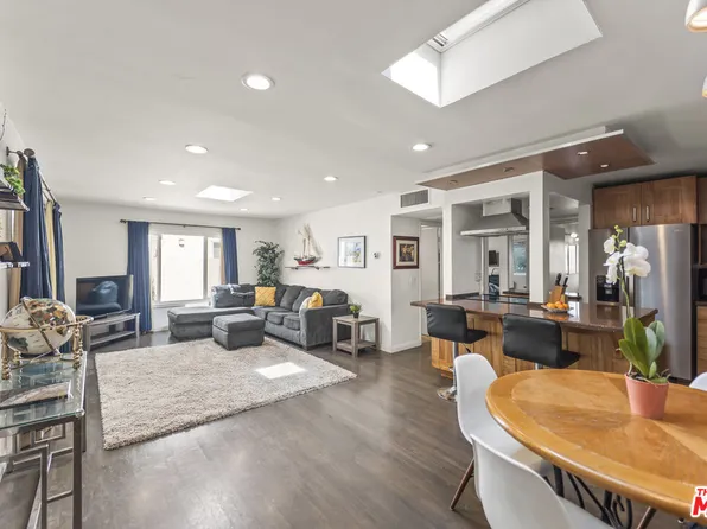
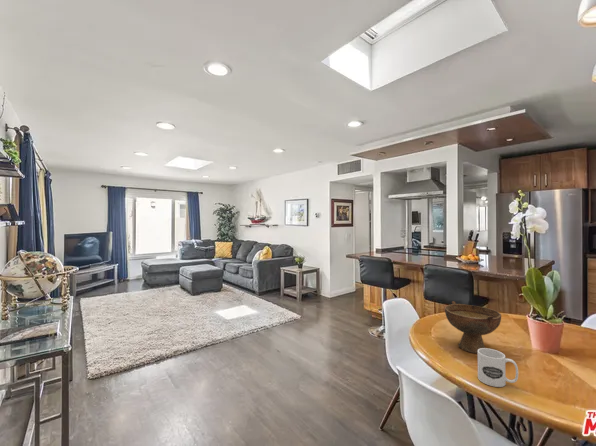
+ mug [477,347,519,388]
+ bowl [444,300,502,354]
